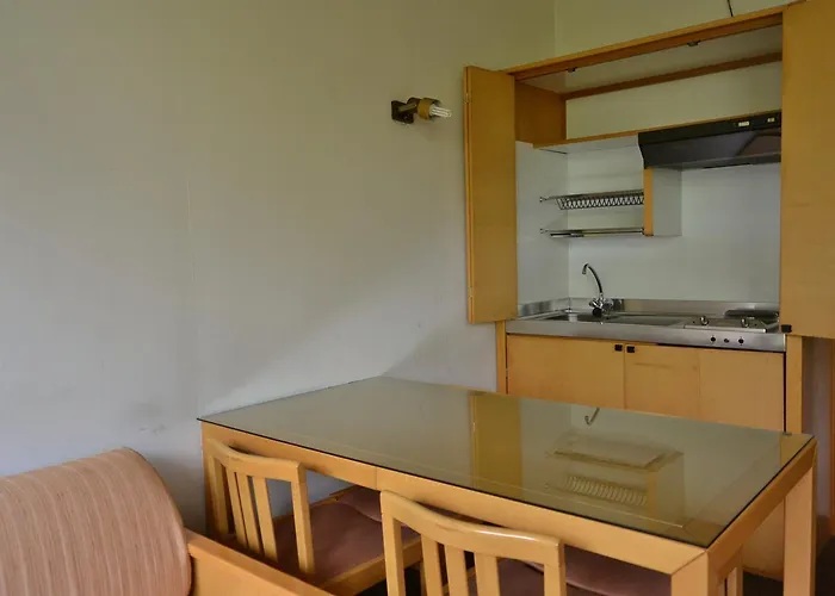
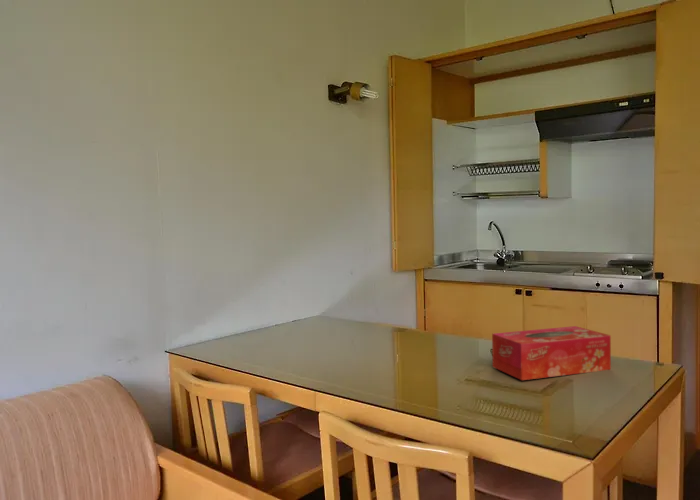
+ tissue box [491,325,612,381]
